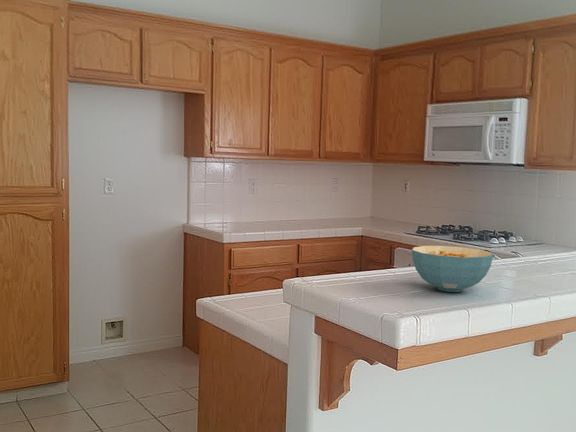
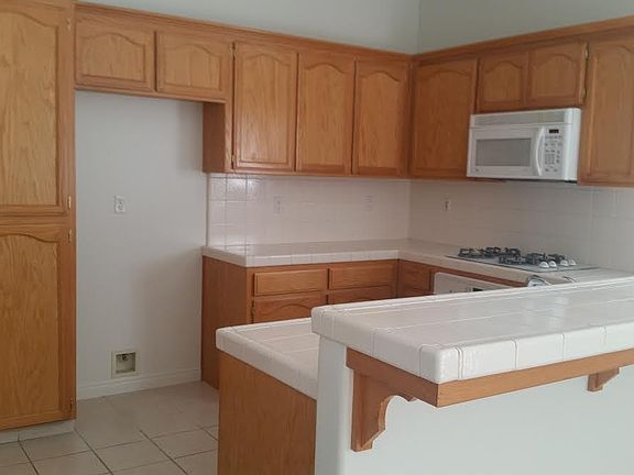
- cereal bowl [411,245,494,293]
